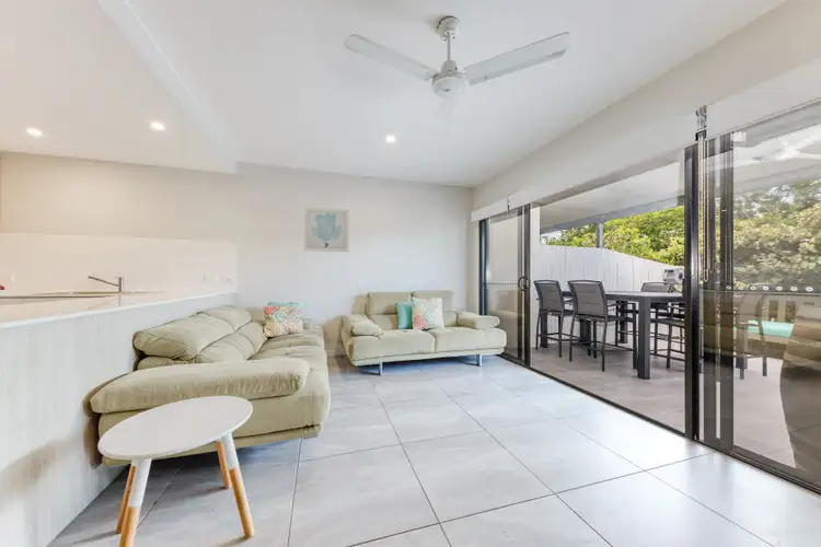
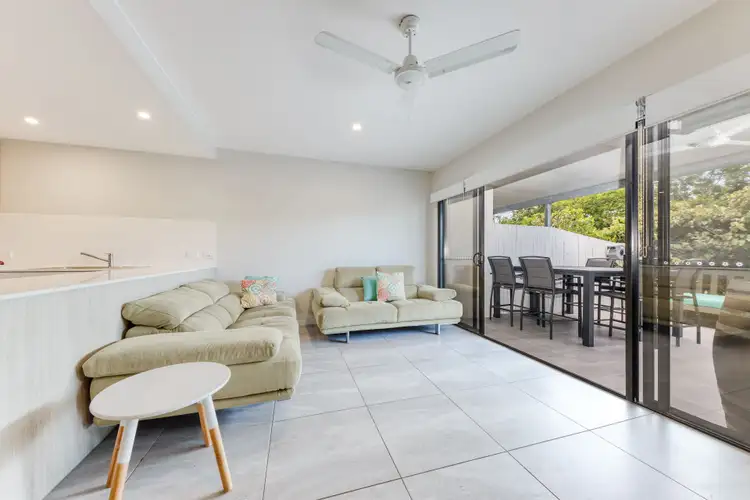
- wall art [303,206,350,253]
